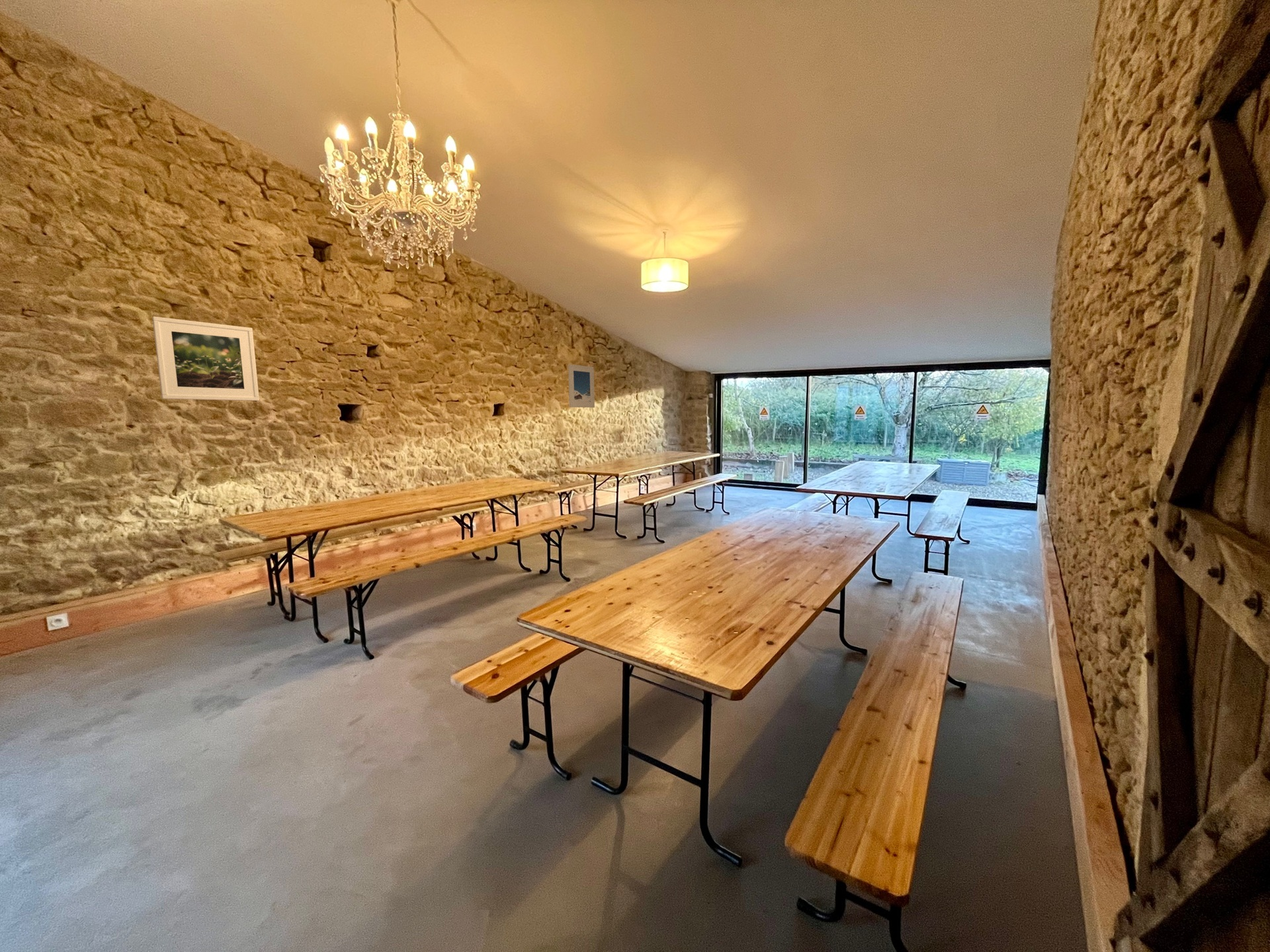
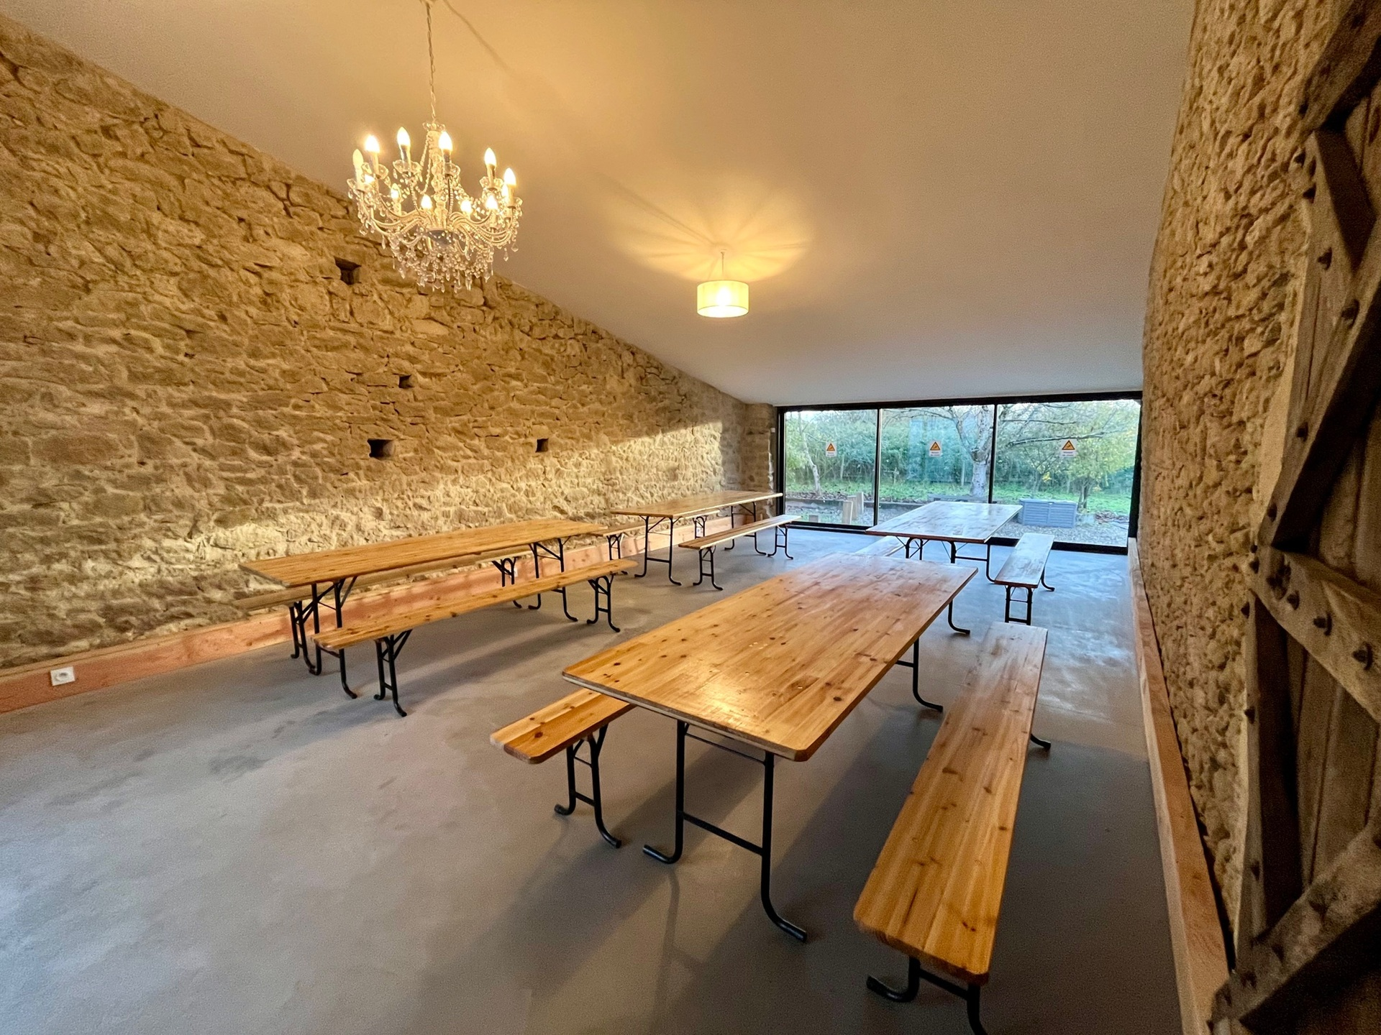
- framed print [568,364,595,409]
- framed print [151,316,260,401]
